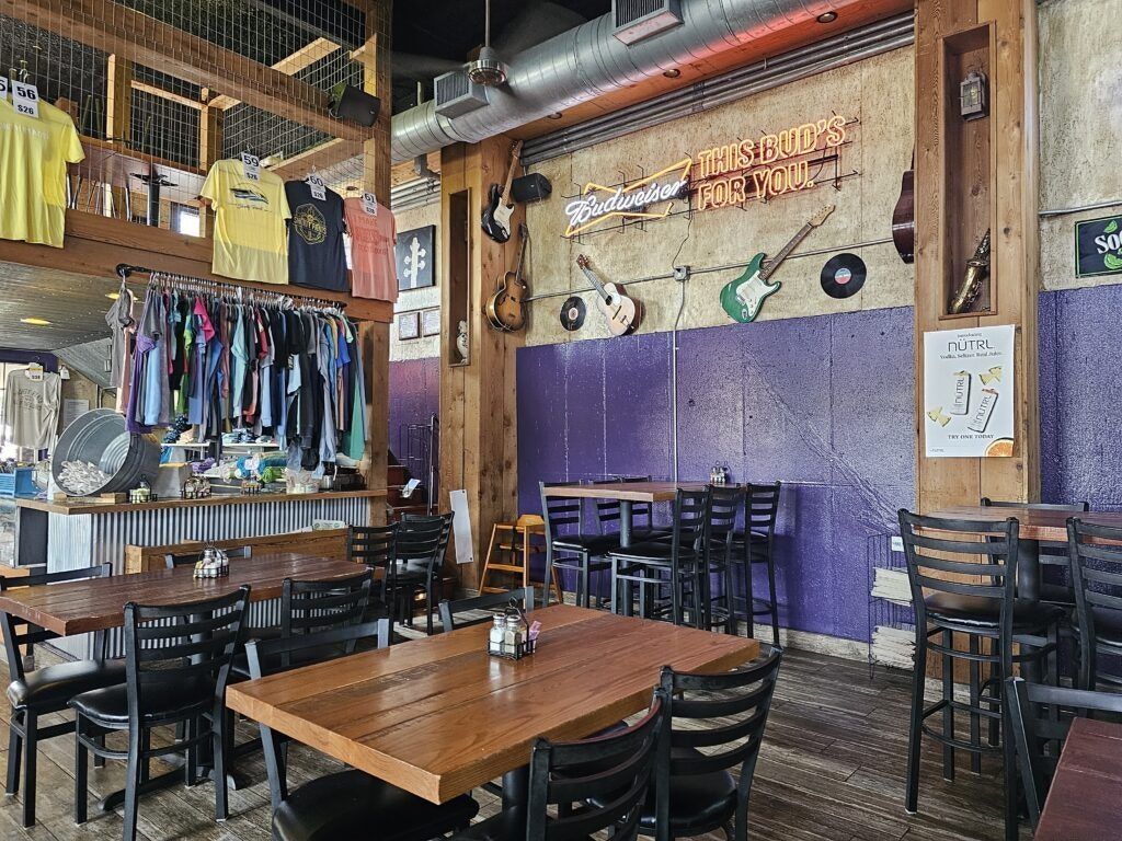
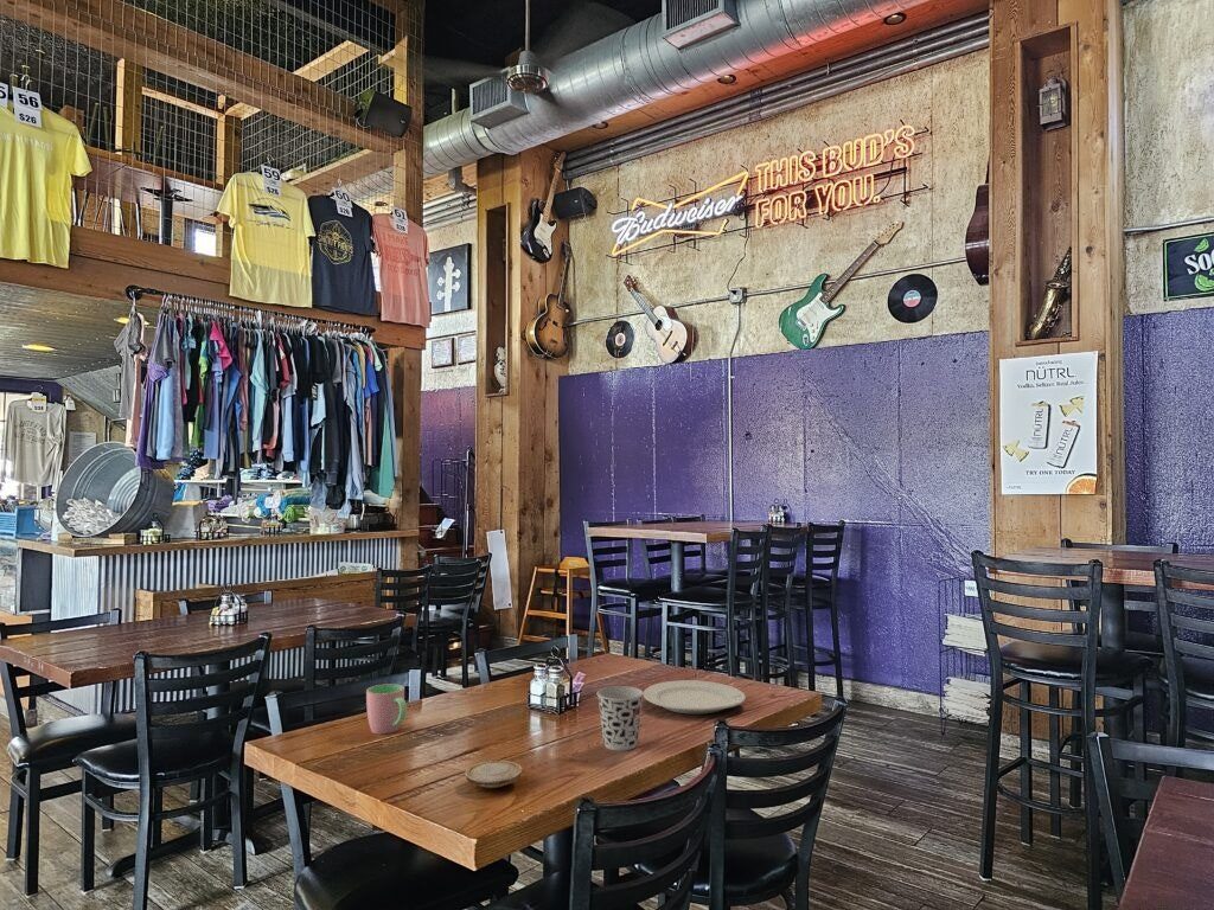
+ cup [596,685,644,751]
+ cup [365,682,408,735]
+ wood slice [464,760,524,789]
+ chinaware [643,679,747,716]
